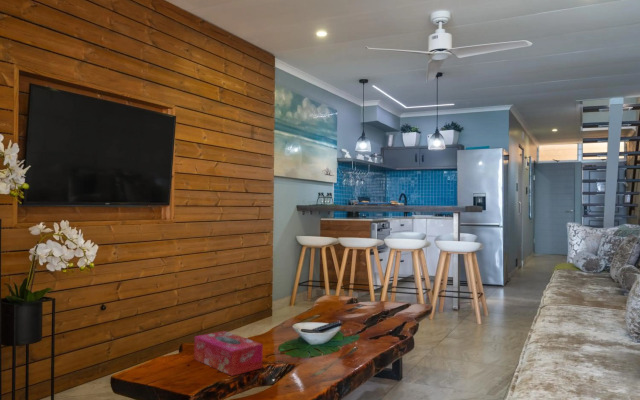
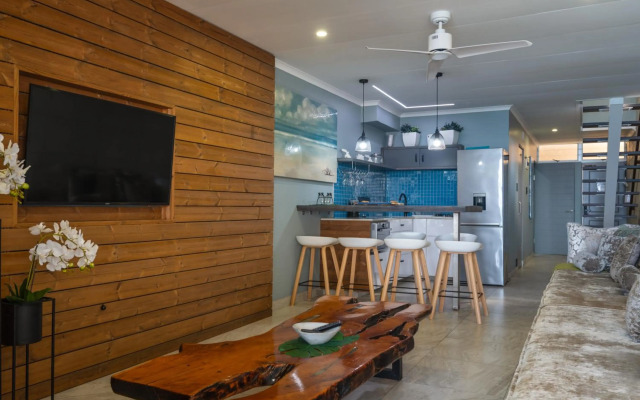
- tissue box [193,330,264,377]
